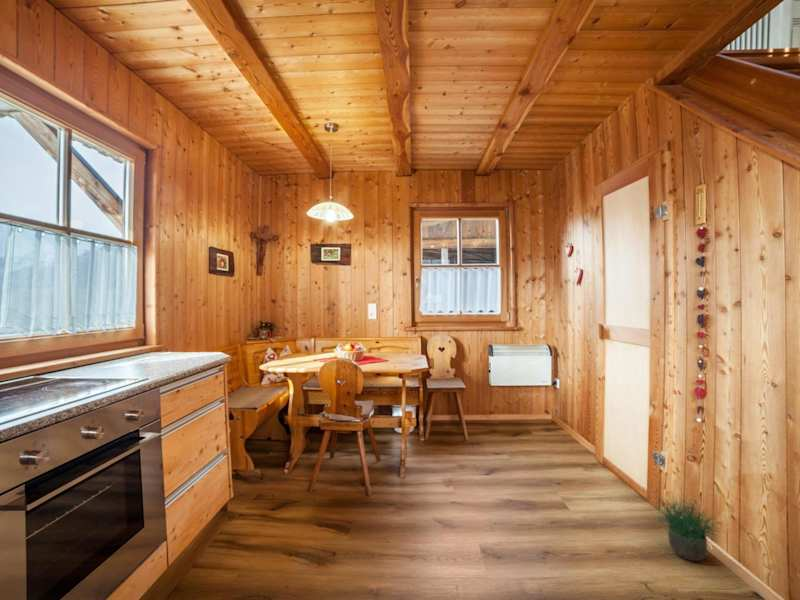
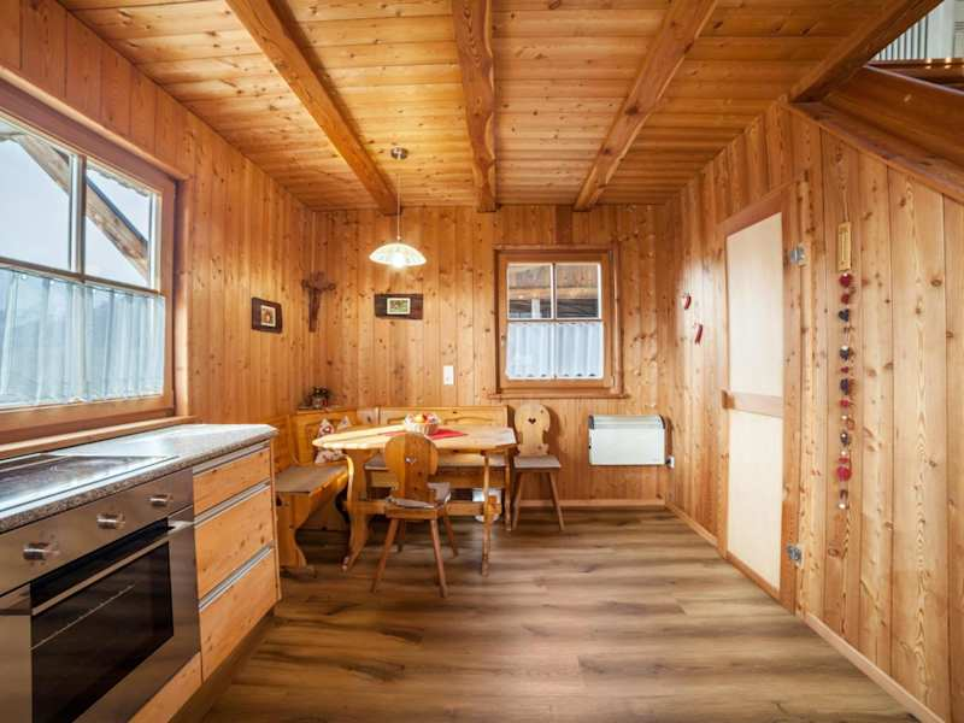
- potted plant [645,482,730,562]
